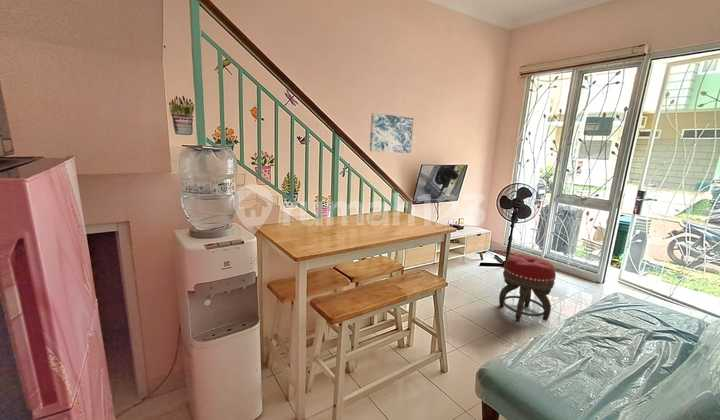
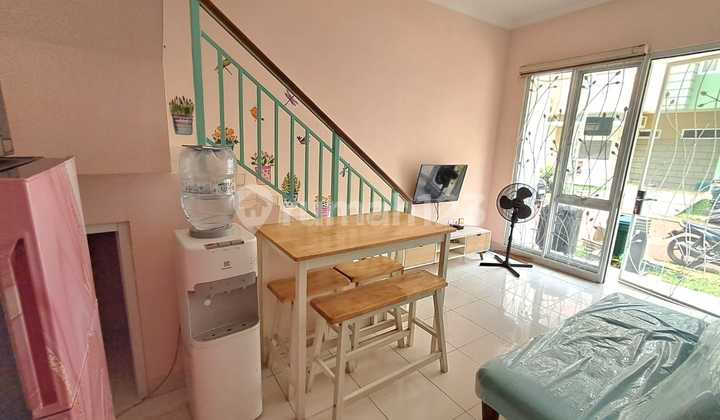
- footstool [498,253,557,322]
- wall art [369,112,414,154]
